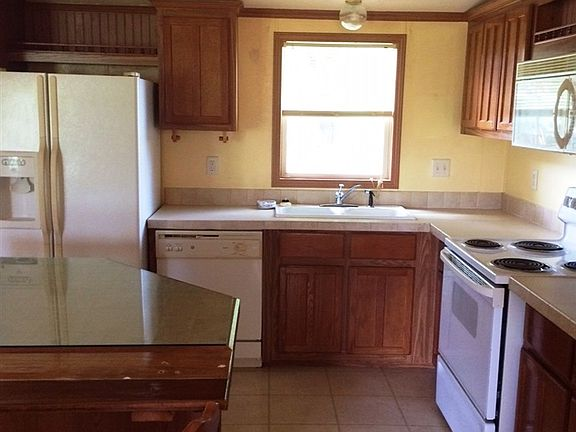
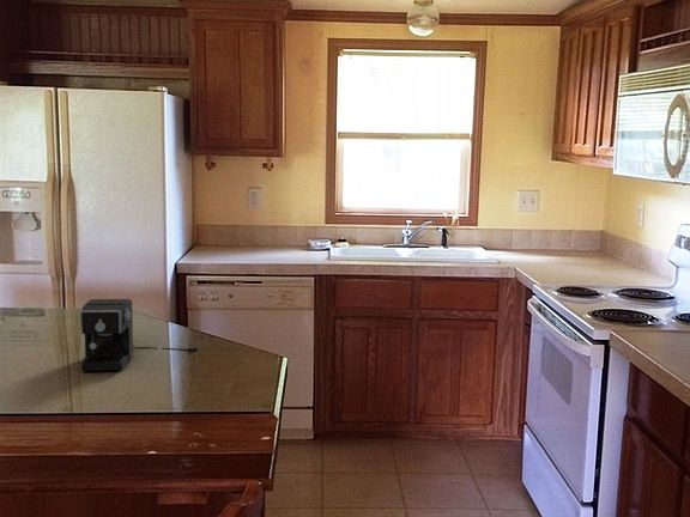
+ coffee maker [79,298,199,372]
